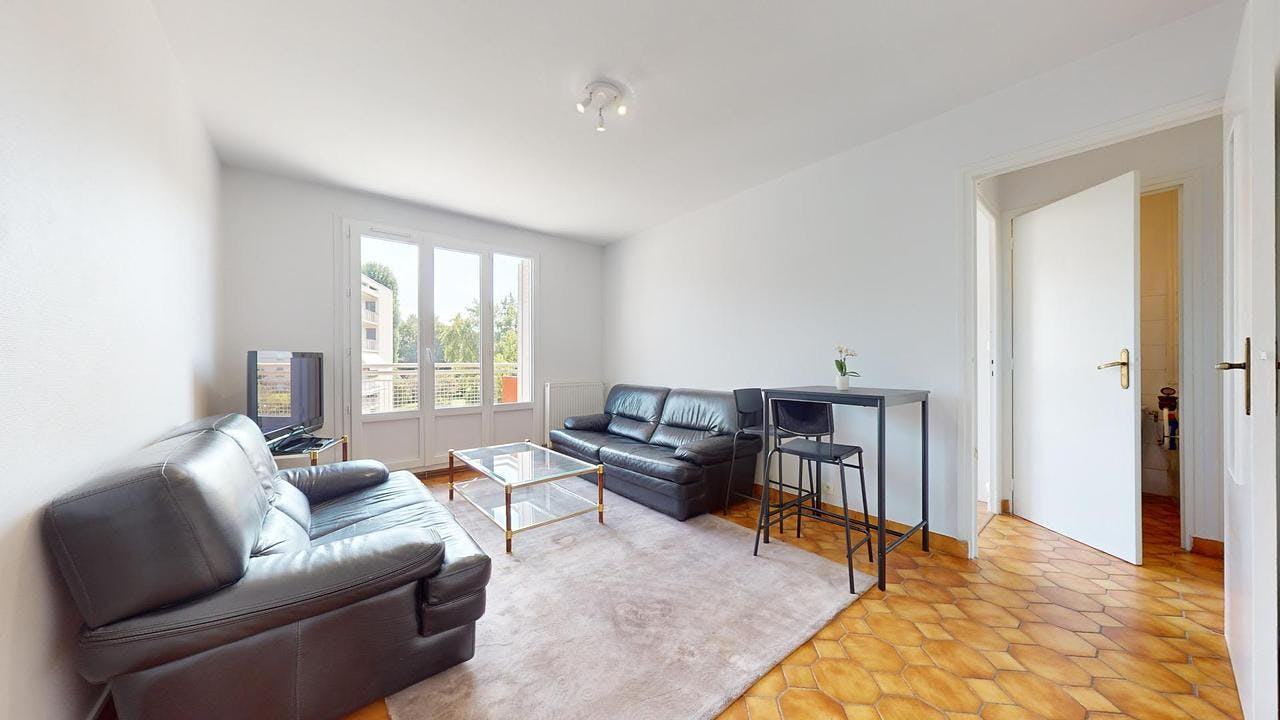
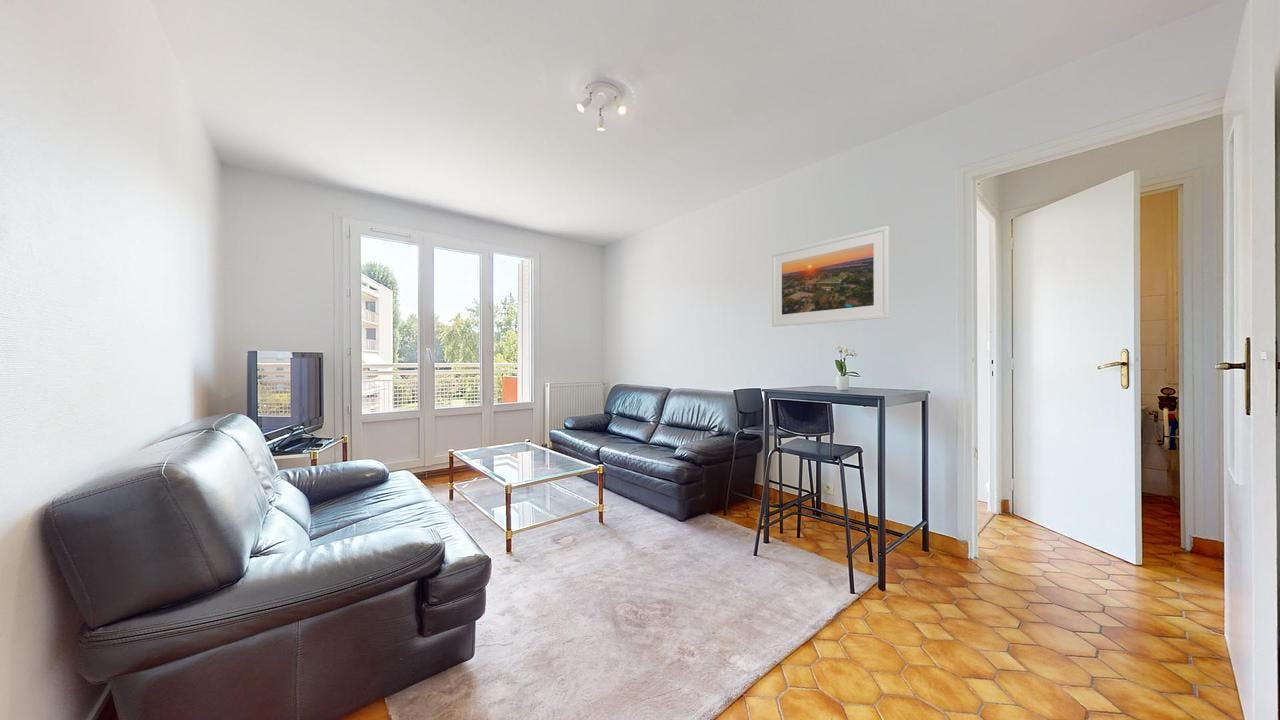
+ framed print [771,225,890,328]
